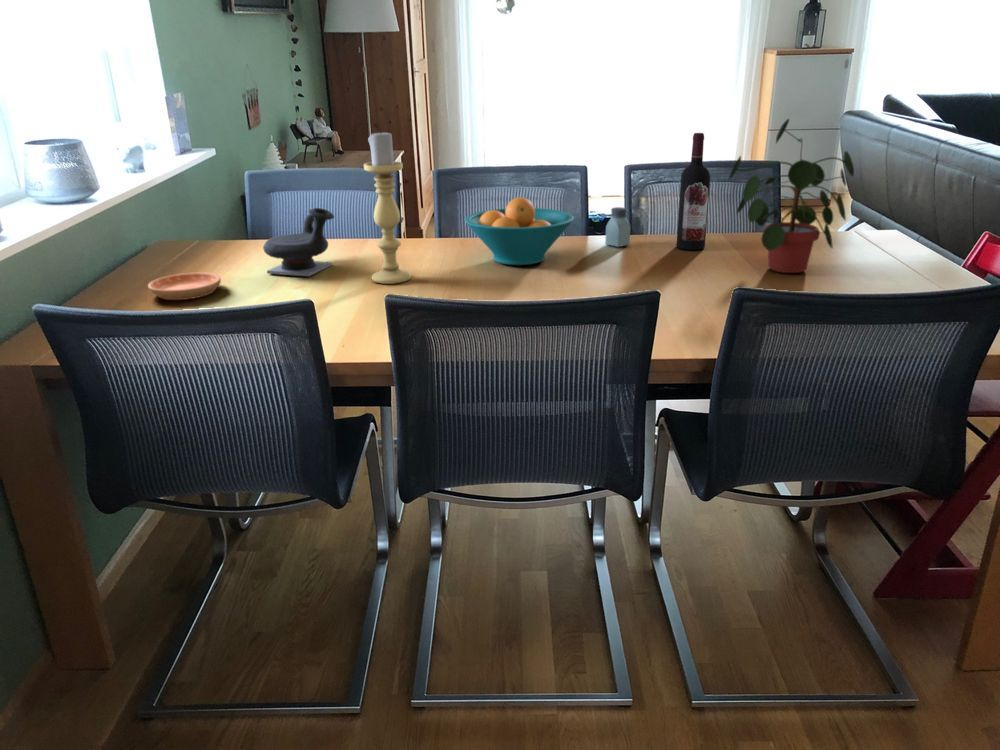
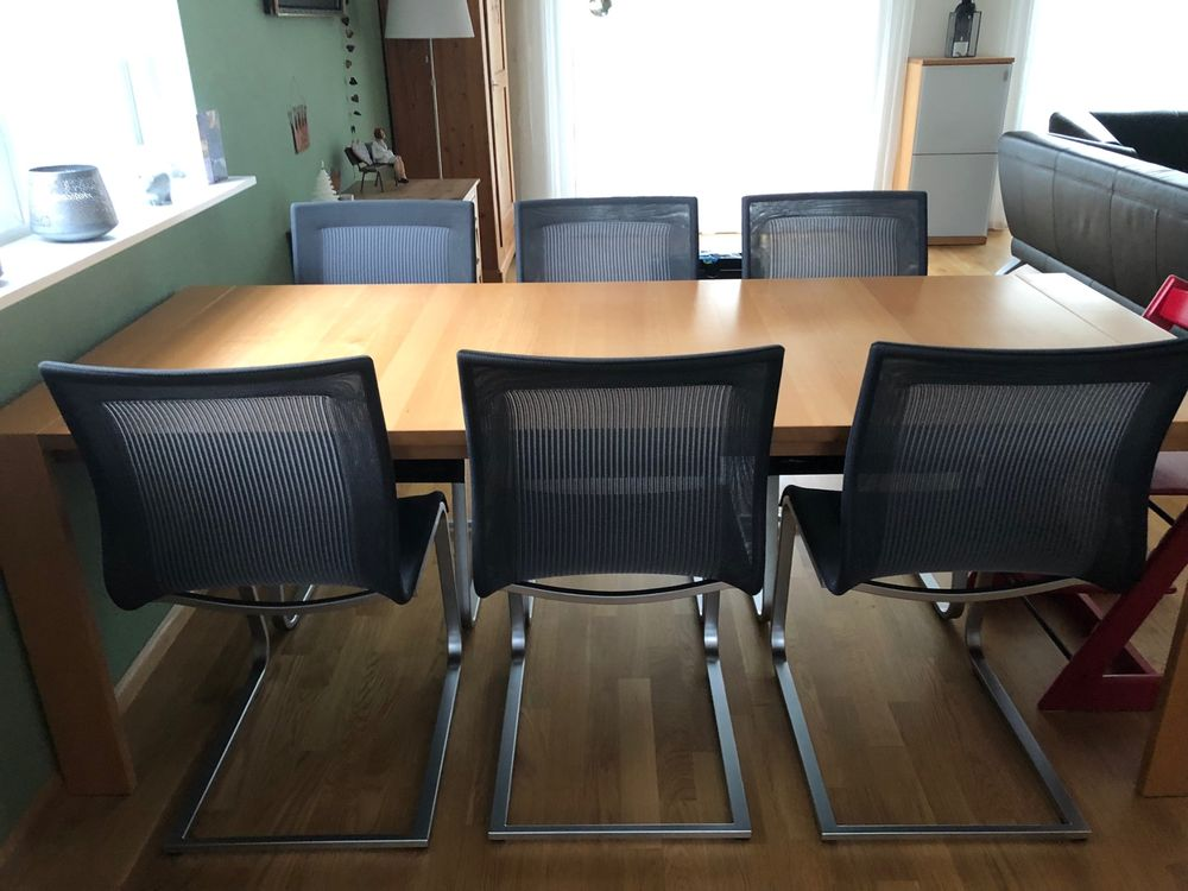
- fruit bowl [464,196,575,266]
- saucer [147,272,222,301]
- saltshaker [604,206,631,248]
- candle holder [363,129,412,285]
- potted plant [728,117,855,274]
- teapot [262,207,335,277]
- wine bottle [675,132,711,251]
